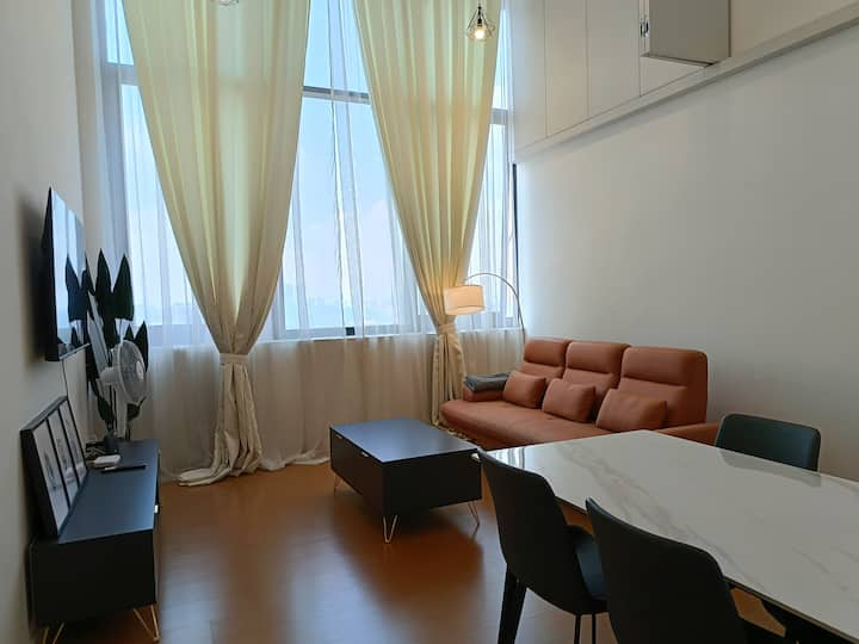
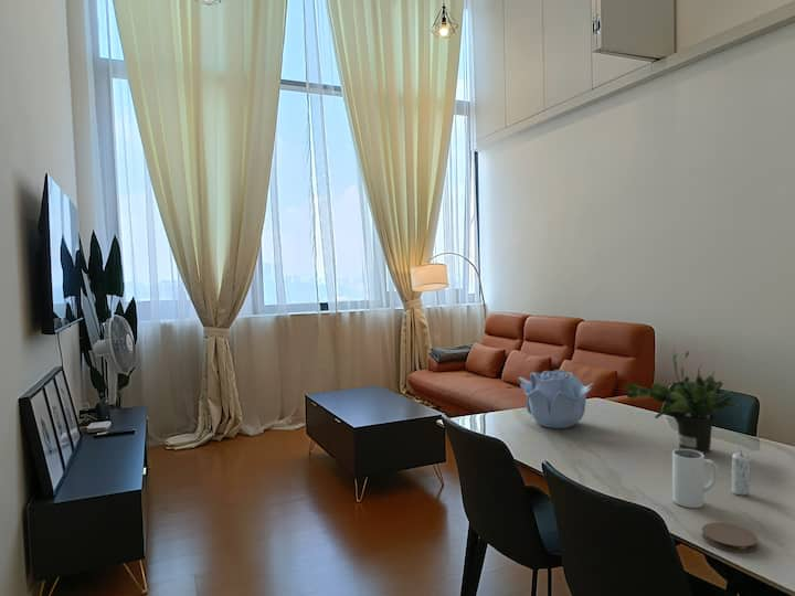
+ coaster [701,521,759,554]
+ candle [731,446,753,496]
+ mug [671,448,719,509]
+ decorative bowl [518,369,595,429]
+ potted plant [624,349,740,454]
